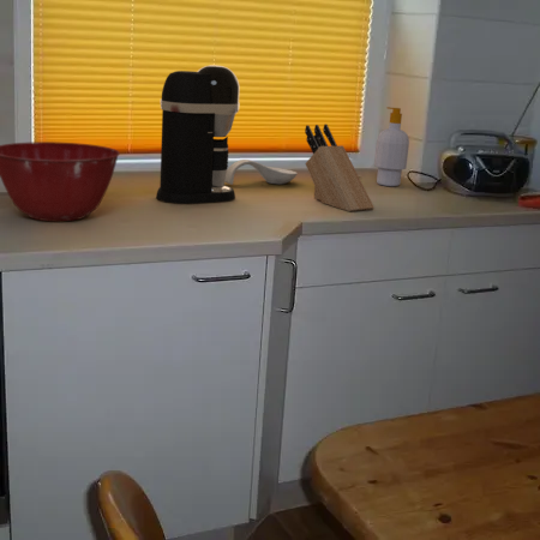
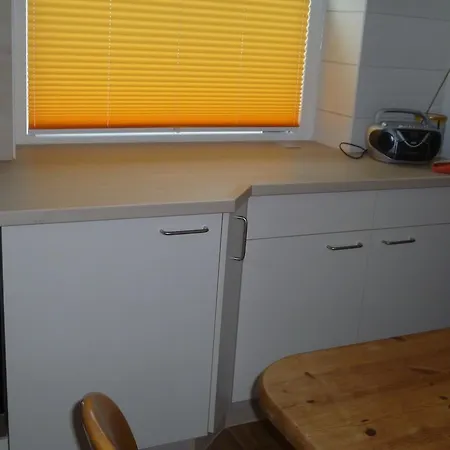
- spoon rest [224,158,299,186]
- coffee maker [155,64,241,205]
- mixing bowl [0,140,121,222]
- knife block [304,122,376,212]
- soap bottle [373,106,410,187]
